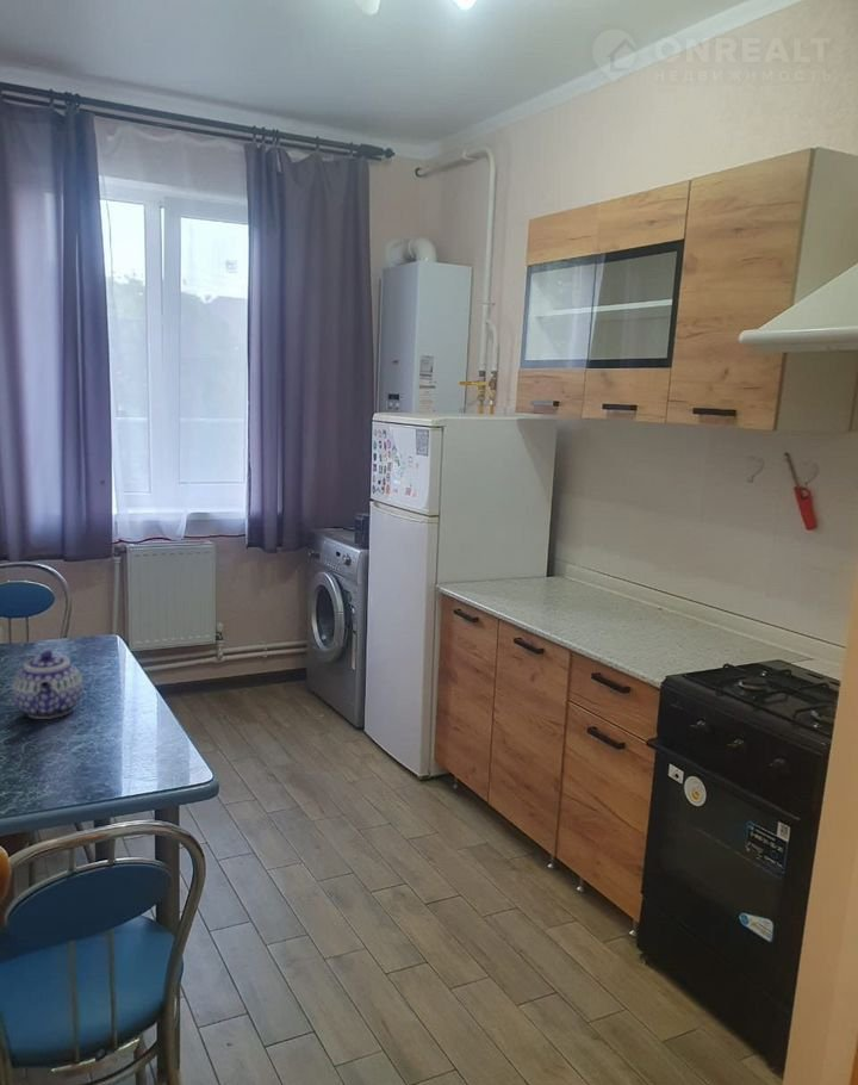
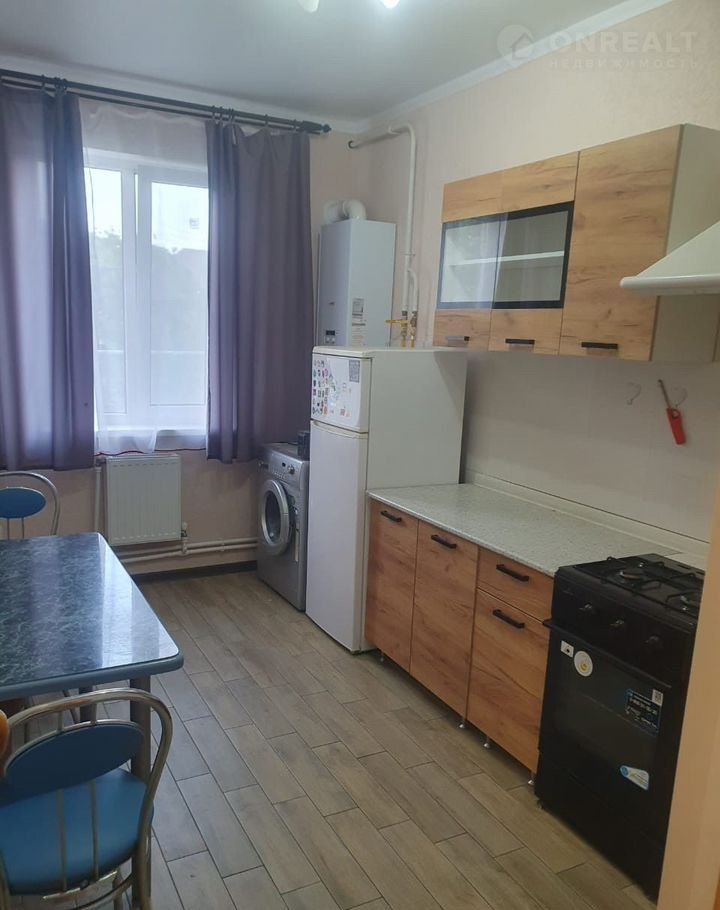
- teapot [12,649,85,720]
